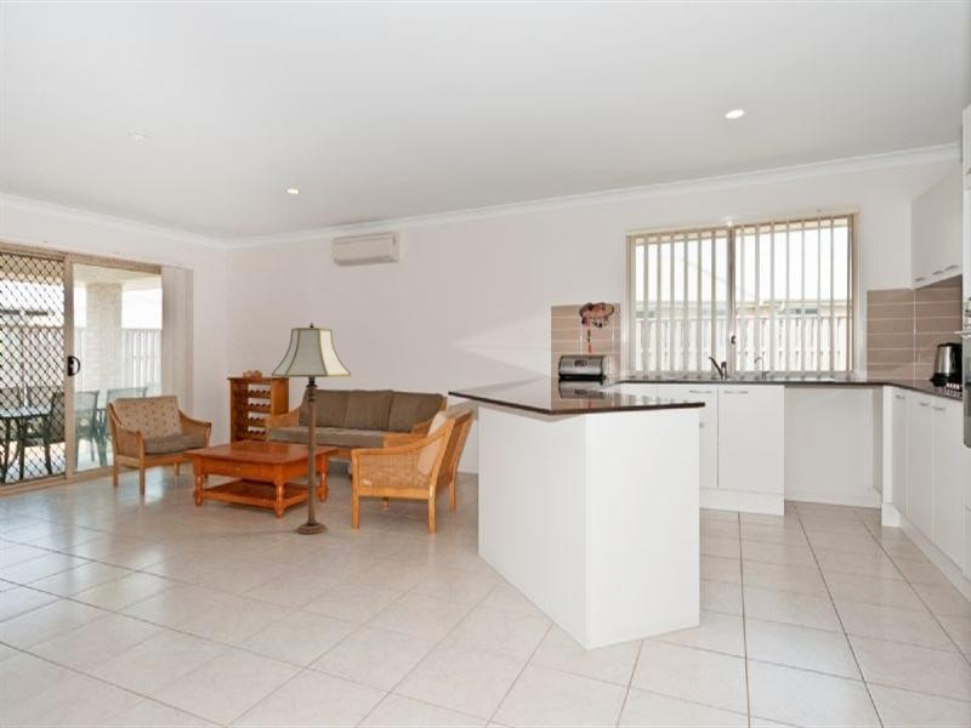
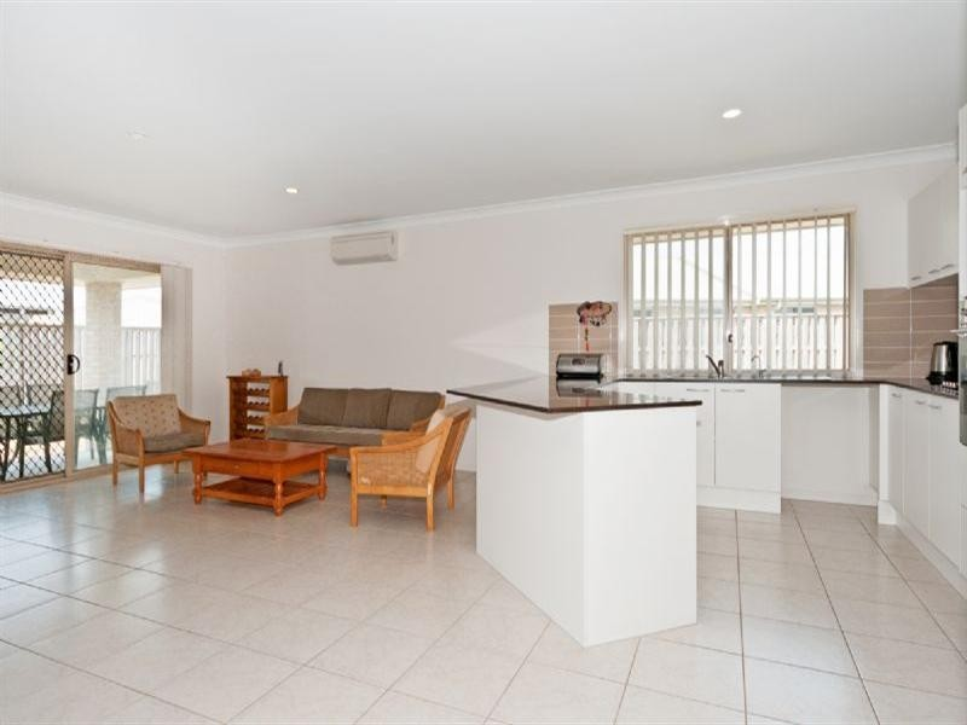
- floor lamp [271,322,352,535]
